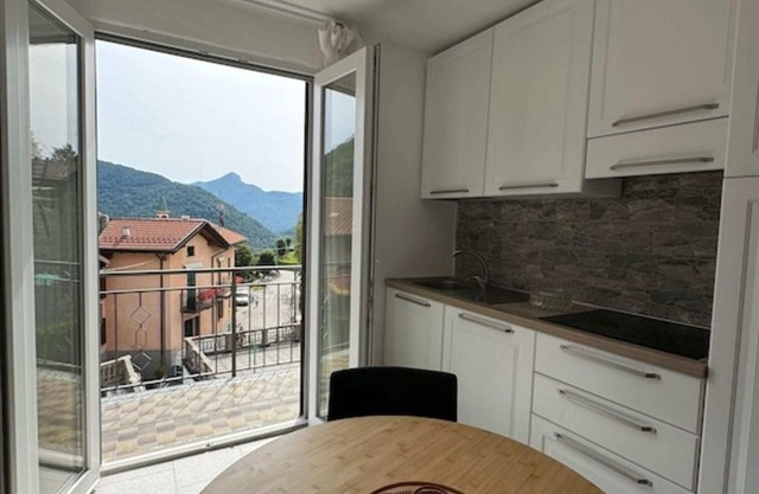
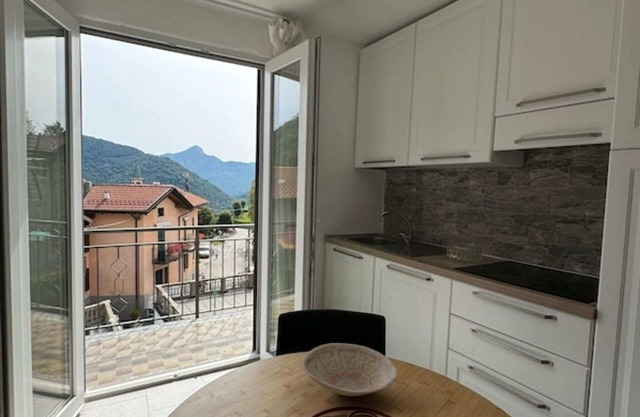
+ bowl [300,342,398,397]
